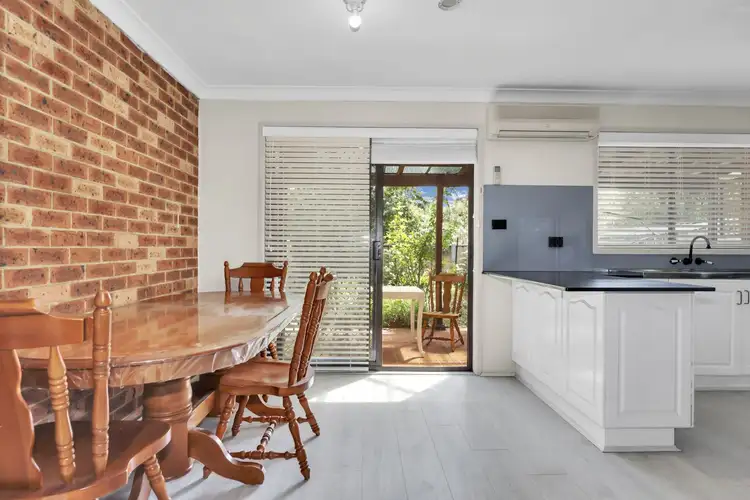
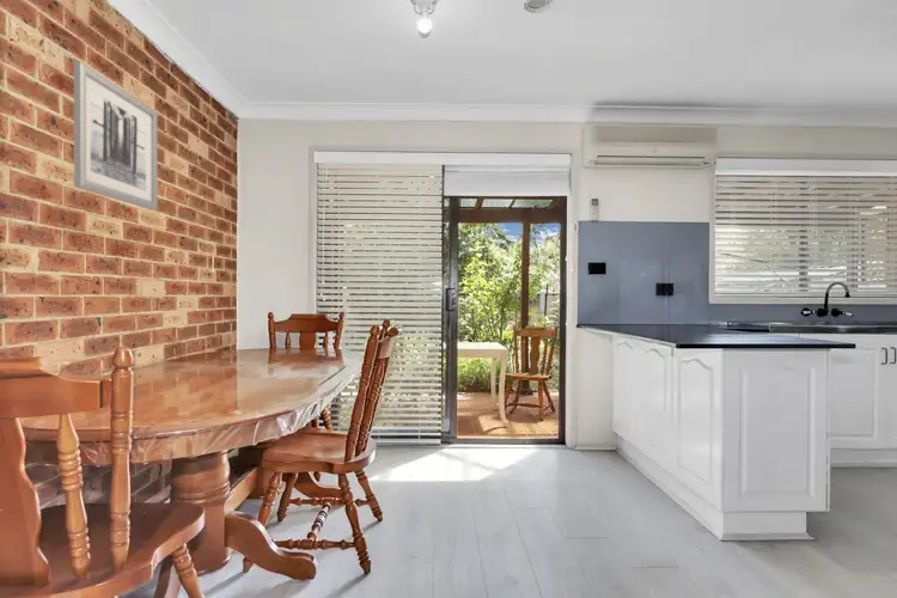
+ wall art [73,60,159,212]
